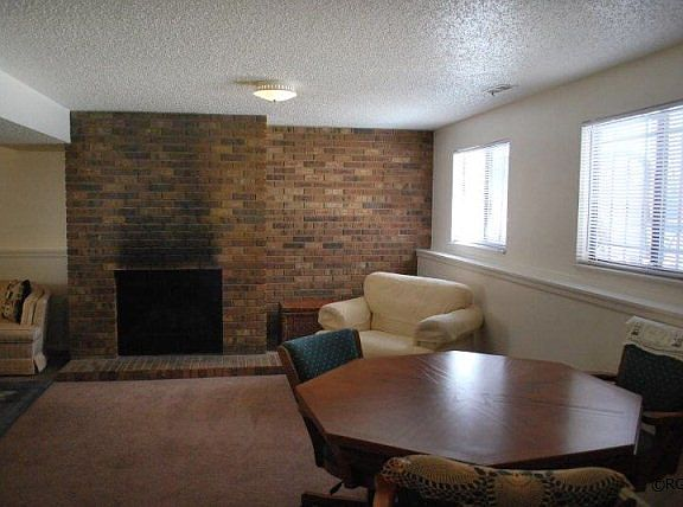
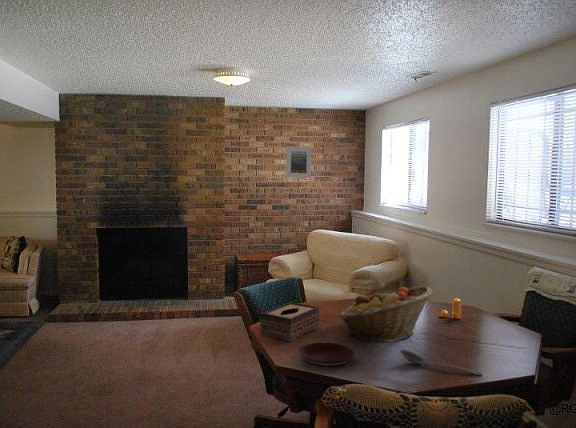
+ stirrer [399,349,483,376]
+ fruit basket [338,285,433,343]
+ tissue box [259,301,321,343]
+ plate [298,342,355,367]
+ pepper shaker [439,298,462,320]
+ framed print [285,145,312,179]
